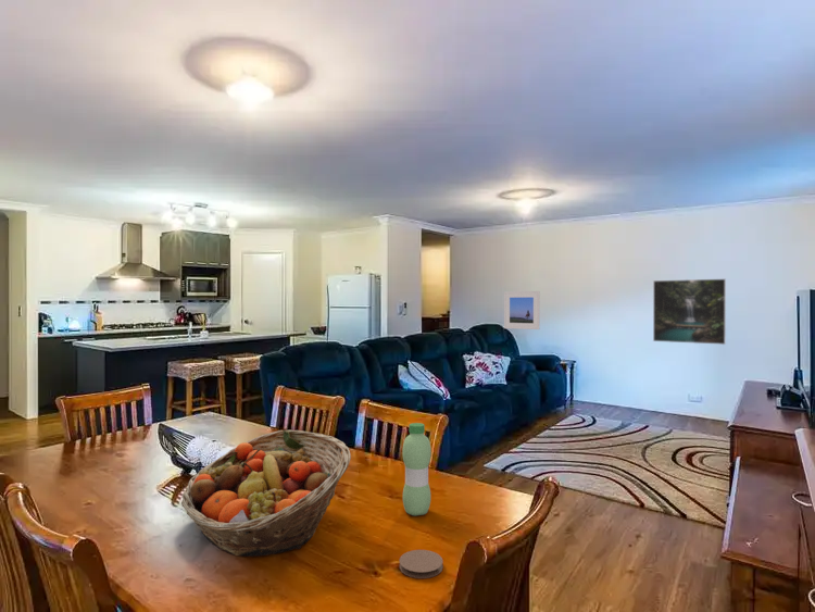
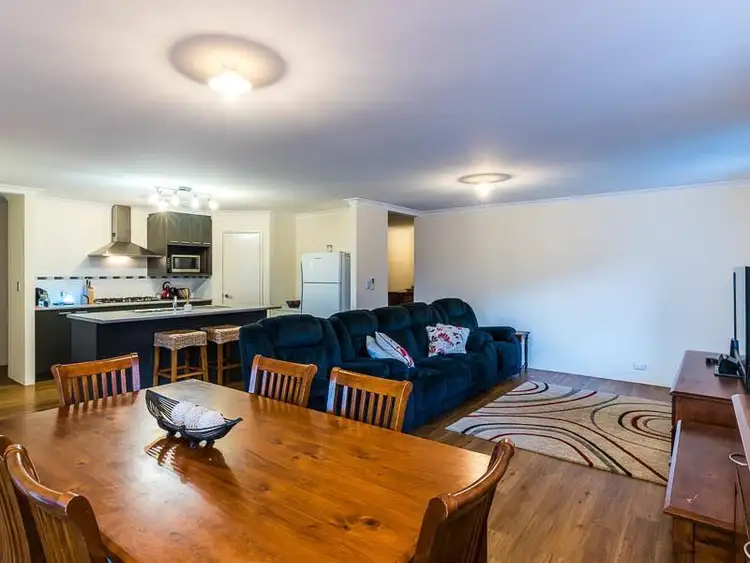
- coaster [399,549,444,579]
- fruit basket [180,429,352,558]
- water bottle [402,422,432,516]
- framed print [503,290,541,330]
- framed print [652,278,727,346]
